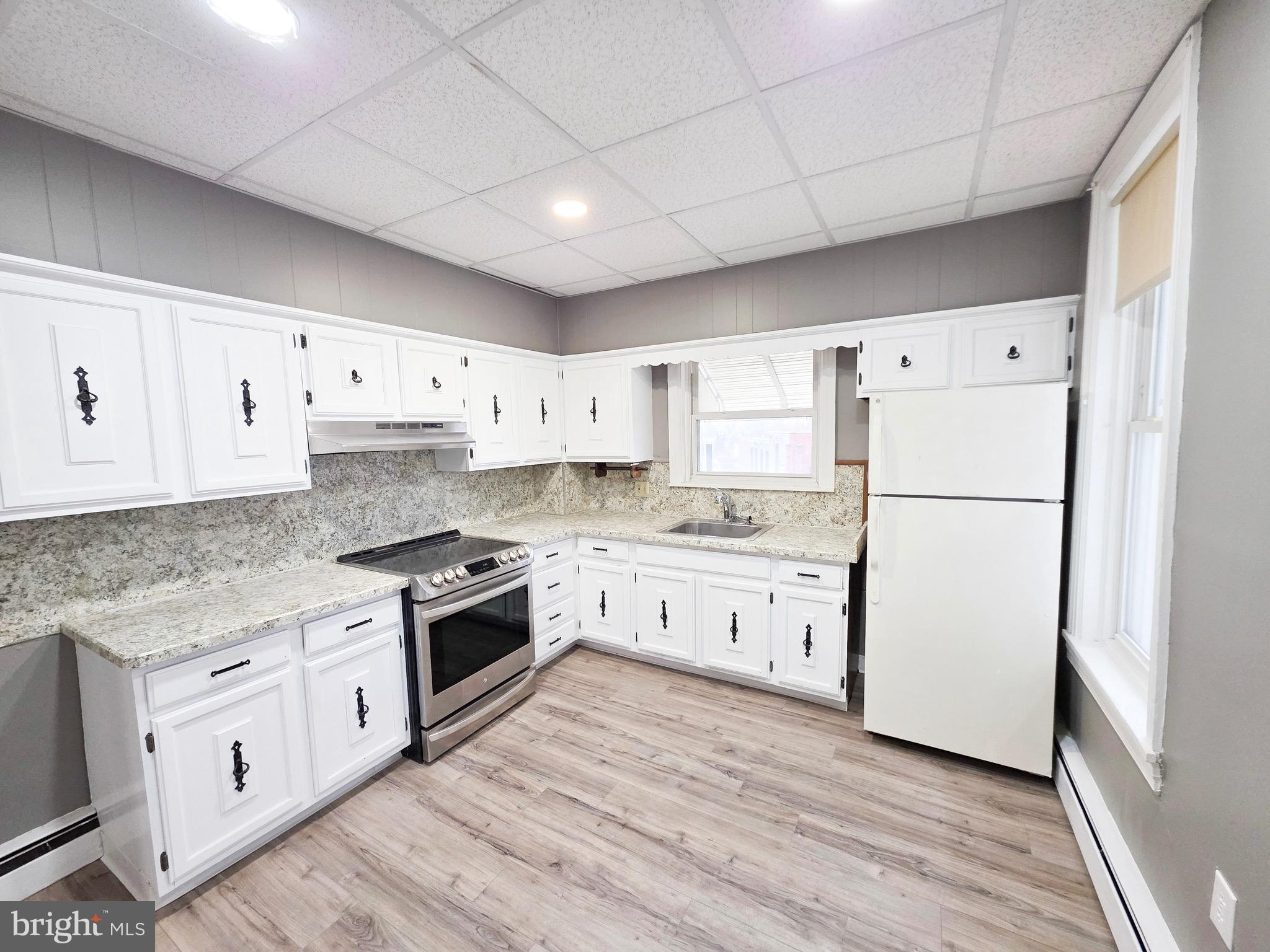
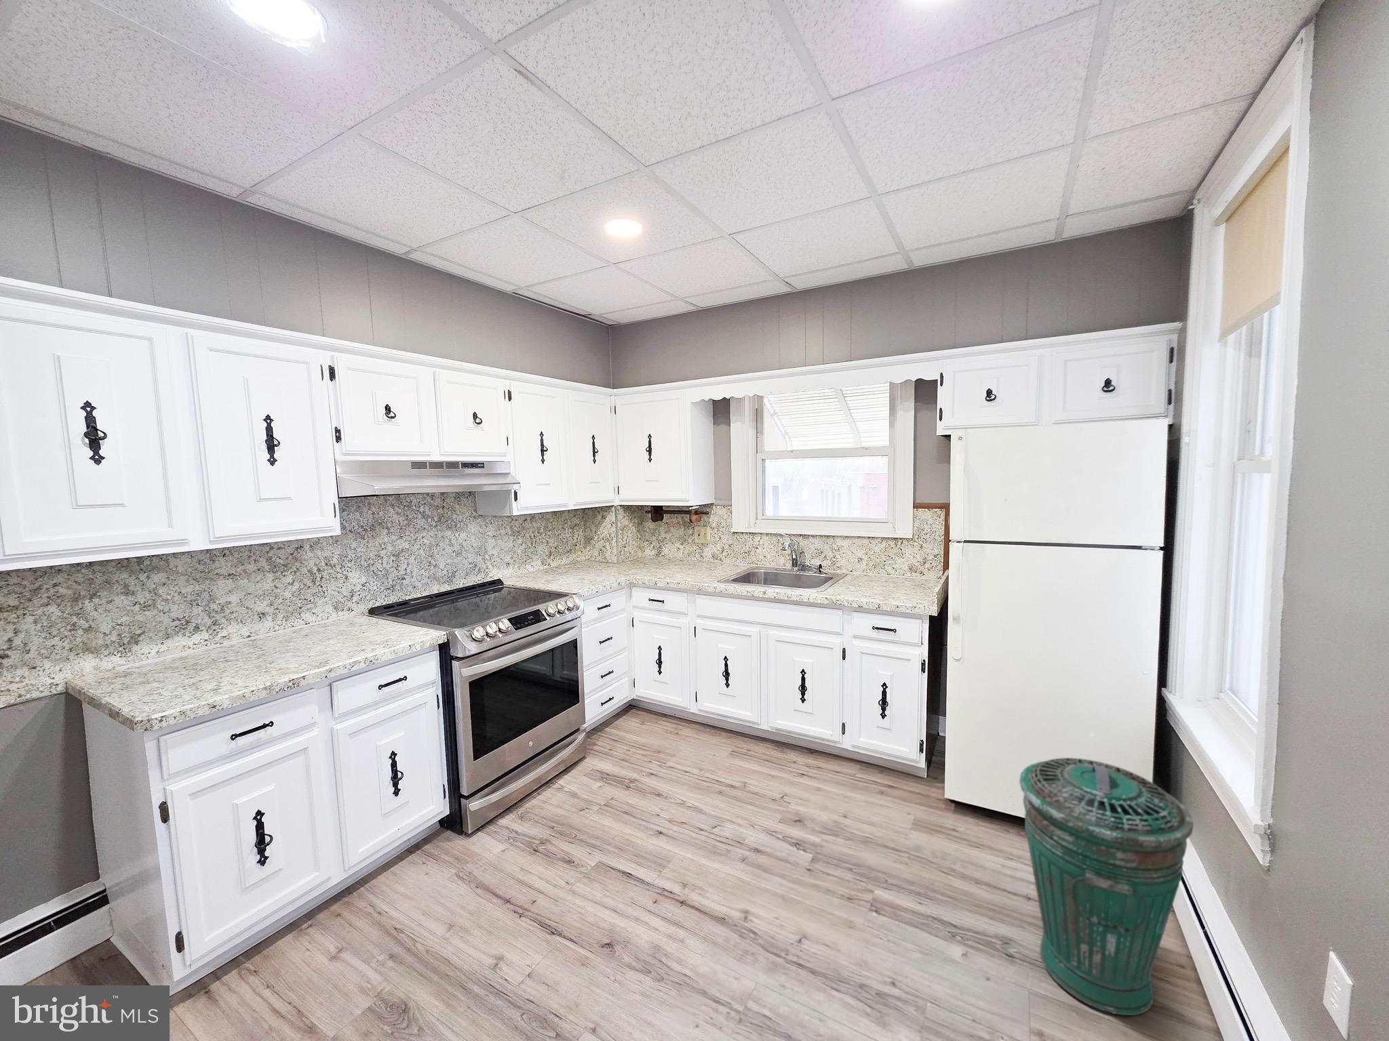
+ trash can [1018,757,1194,1016]
